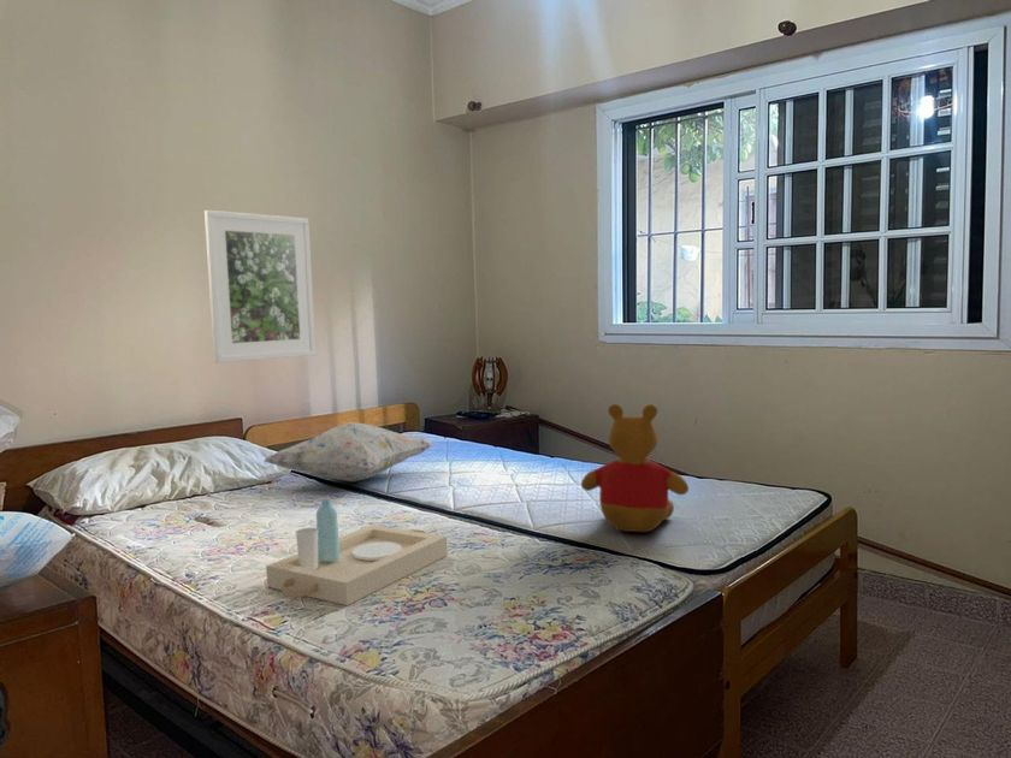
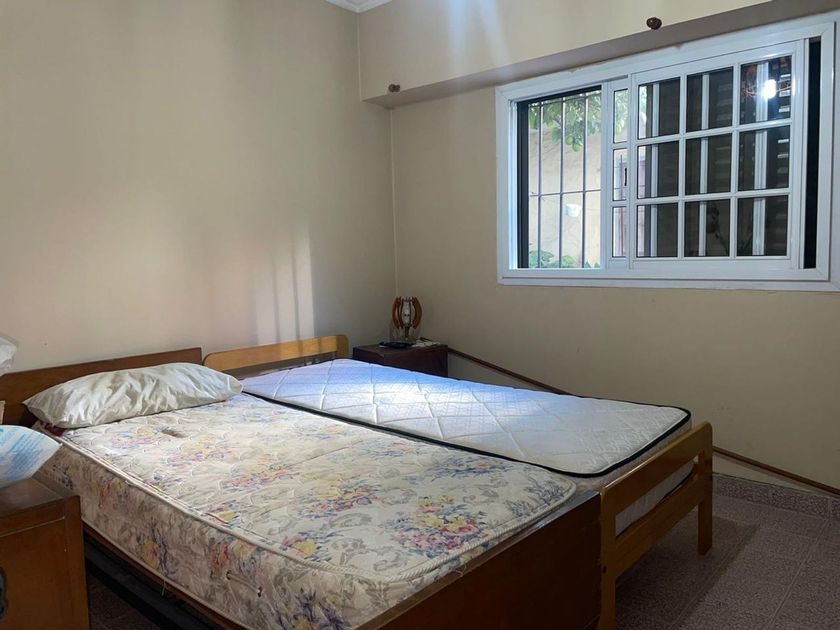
- decorative pillow [264,421,436,482]
- serving tray [265,498,449,606]
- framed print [203,209,317,363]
- teddy bear [580,403,690,533]
